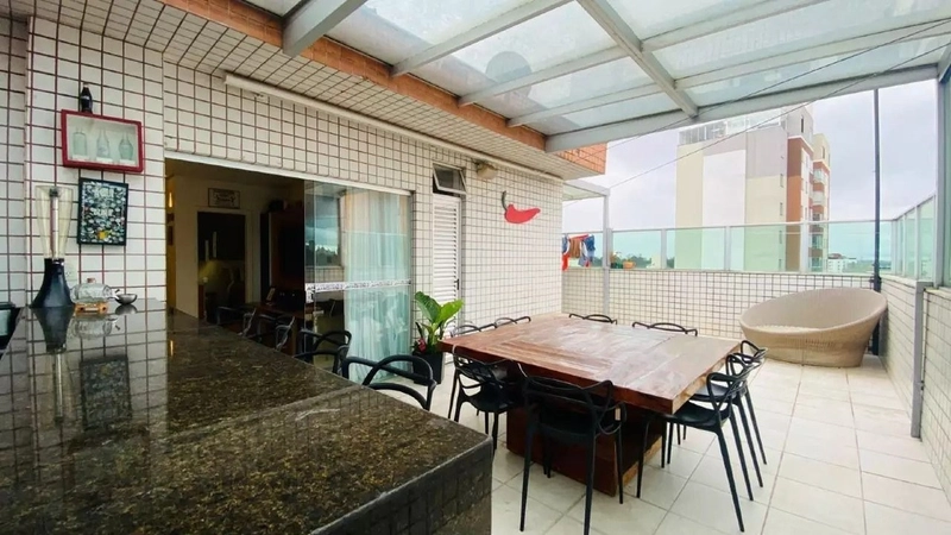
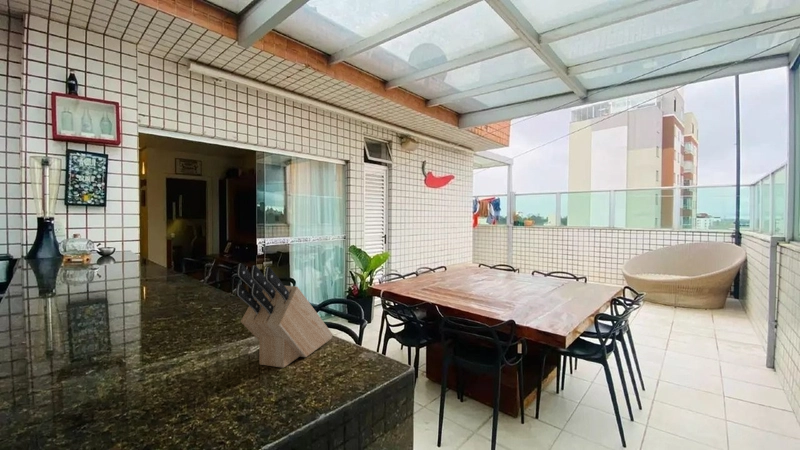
+ knife block [235,263,334,369]
